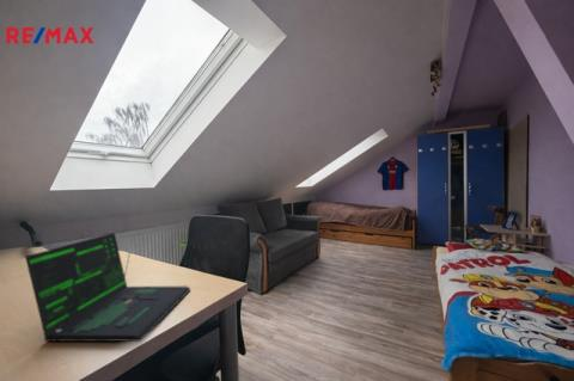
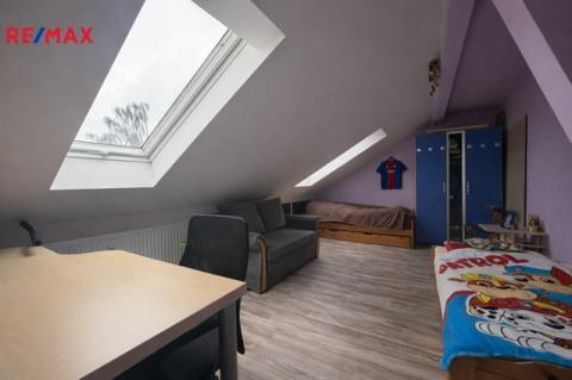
- laptop [24,232,191,343]
